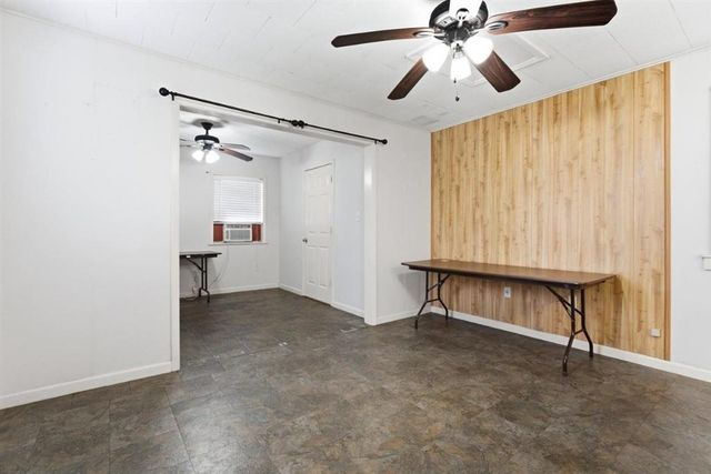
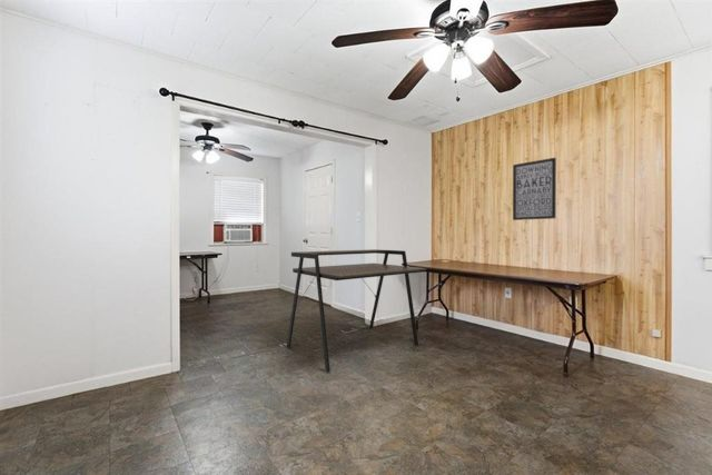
+ wall art [512,157,557,221]
+ desk [286,248,427,373]
